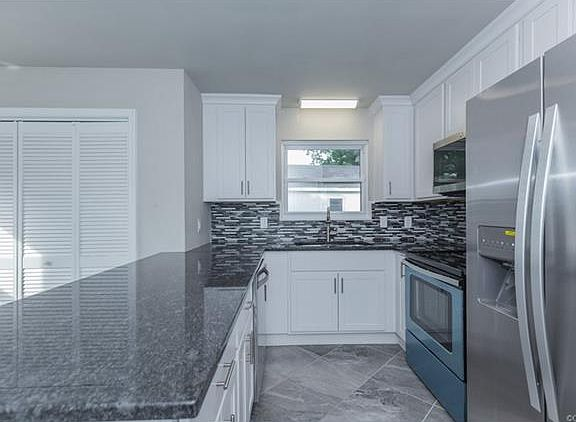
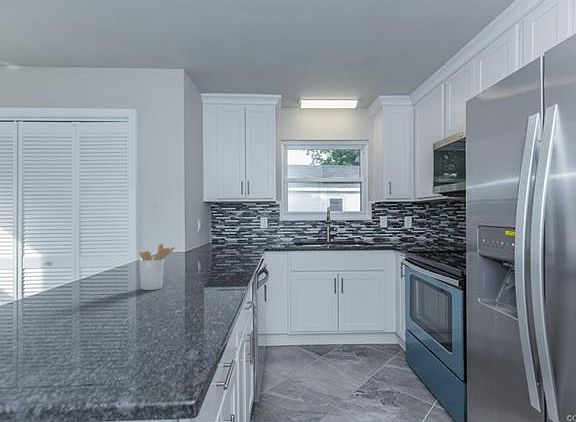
+ utensil holder [138,243,176,291]
